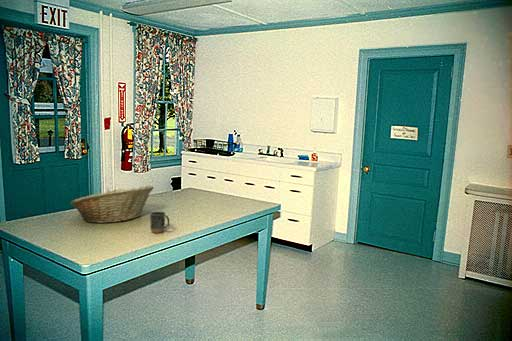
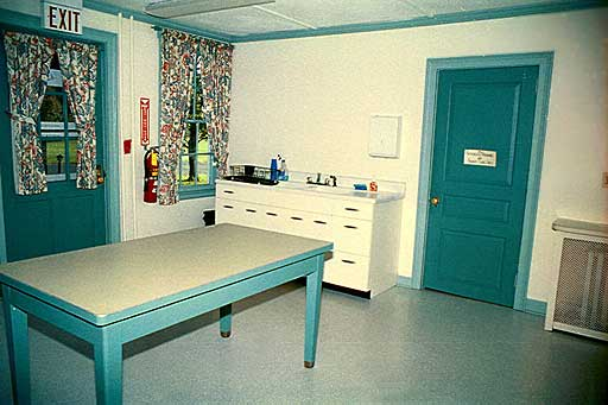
- fruit basket [69,185,155,224]
- mug [149,211,170,234]
